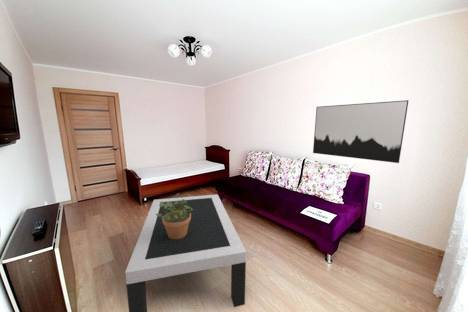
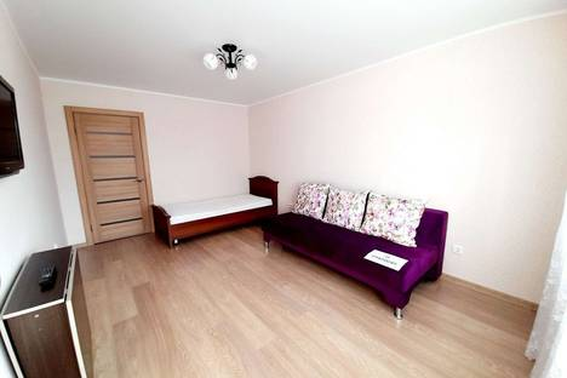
- potted plant [156,192,193,239]
- coffee table [124,193,247,312]
- wall art [312,99,410,164]
